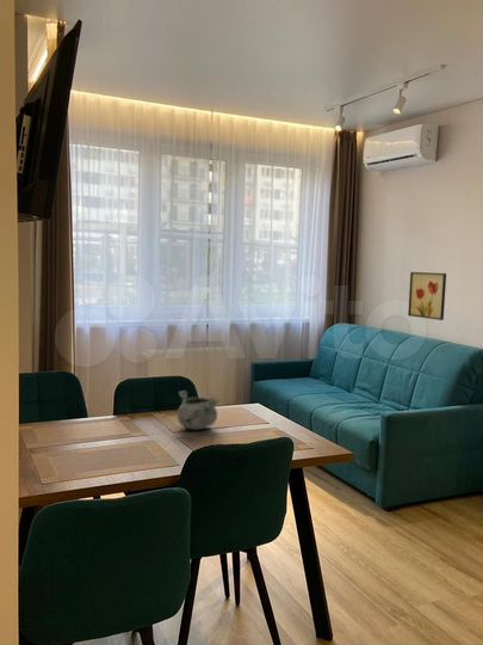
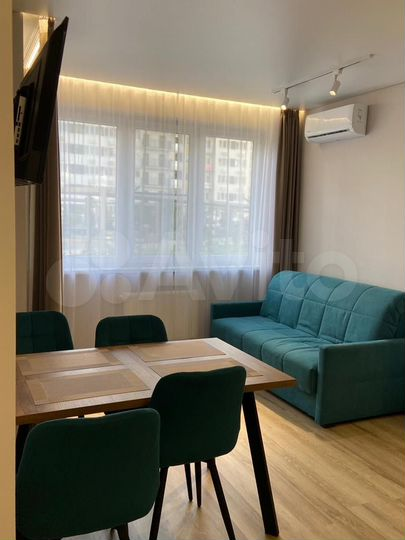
- decorative bowl [177,389,221,431]
- wall art [407,271,447,321]
